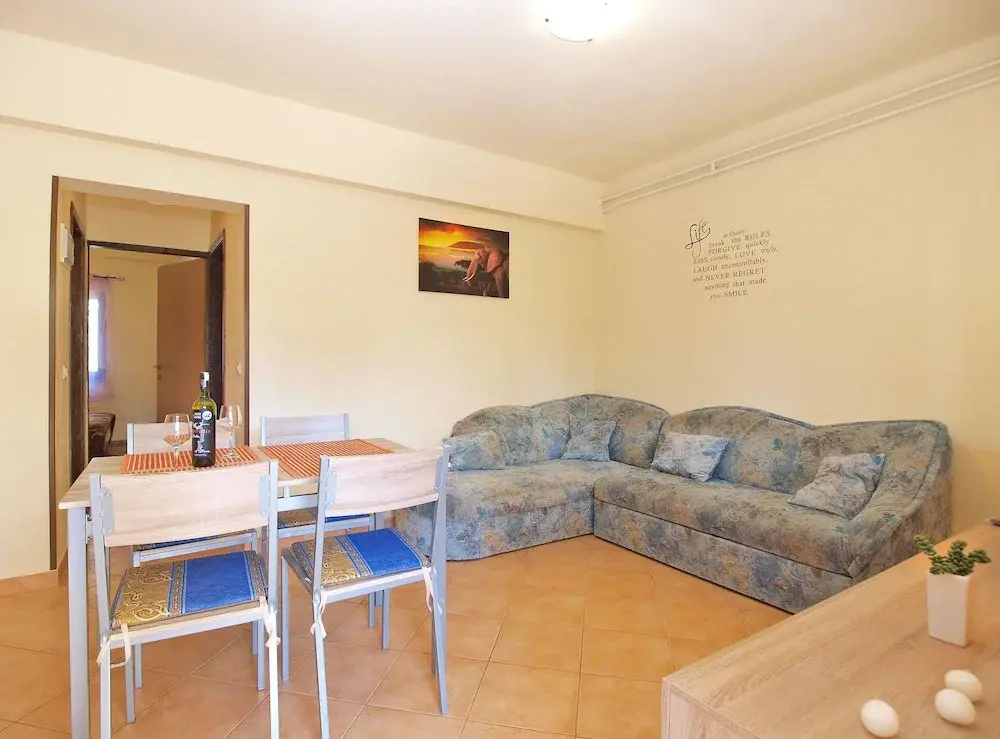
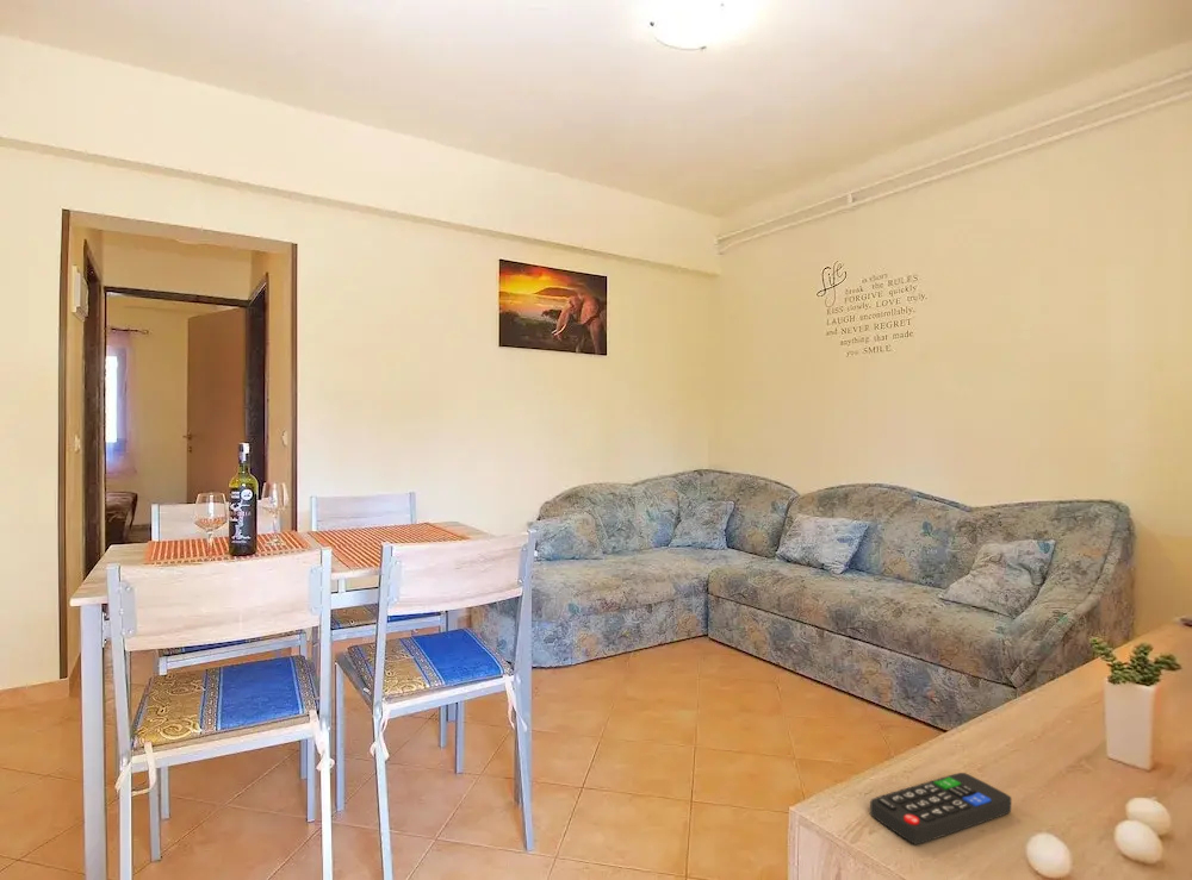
+ remote control [869,772,1012,845]
